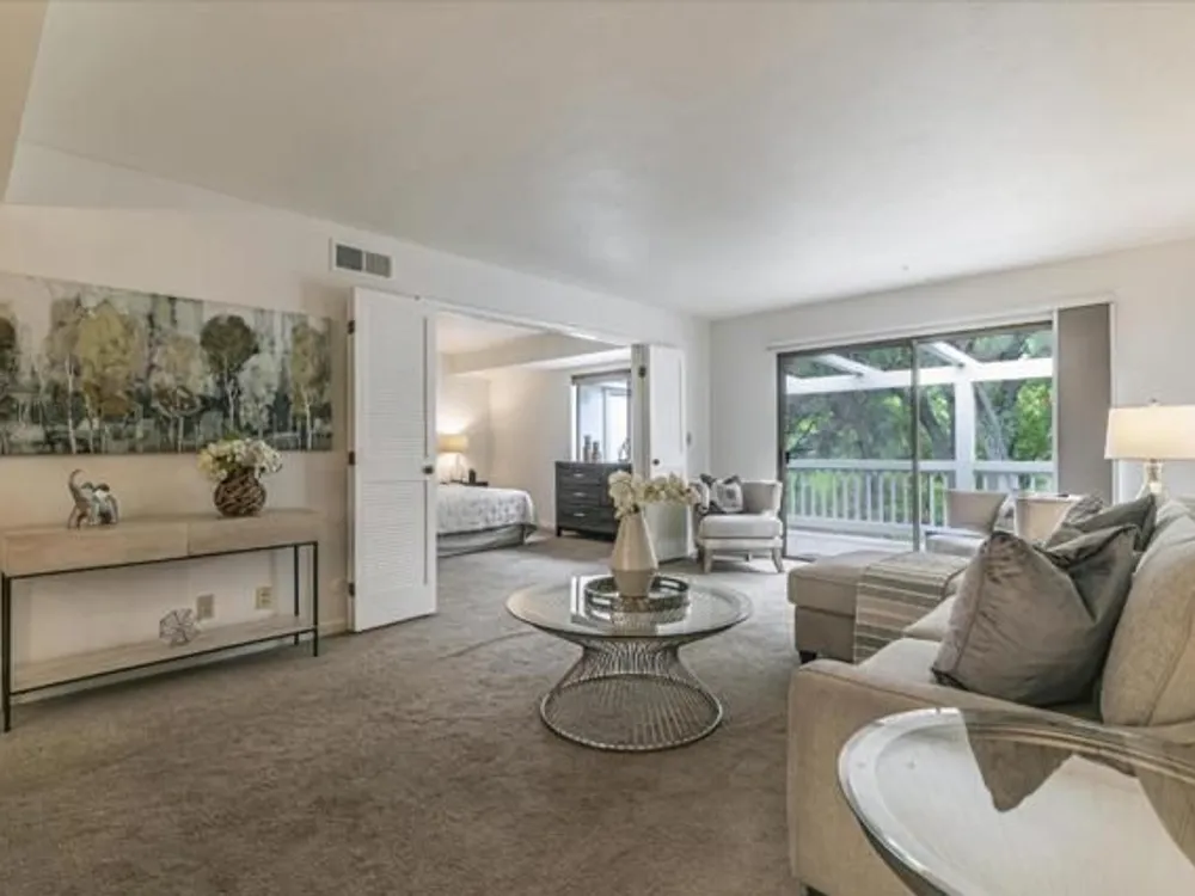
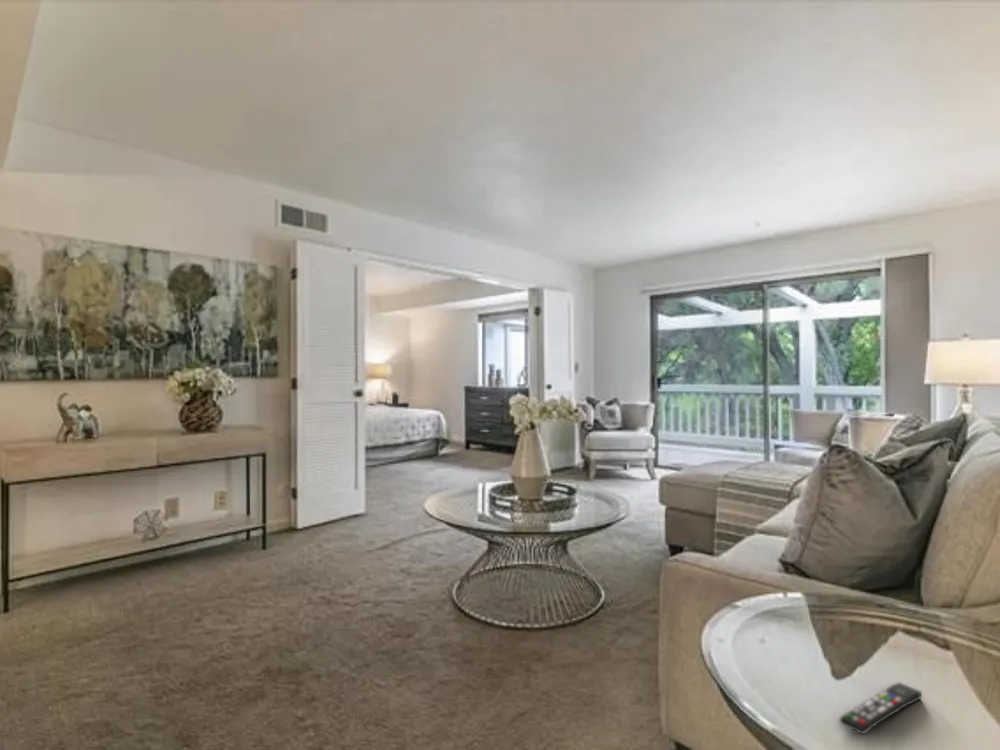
+ remote control [838,682,923,736]
